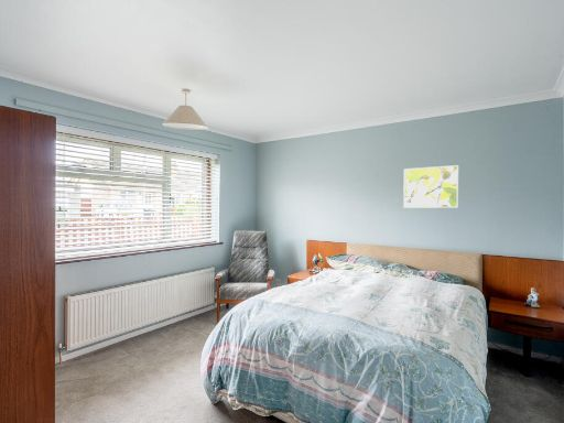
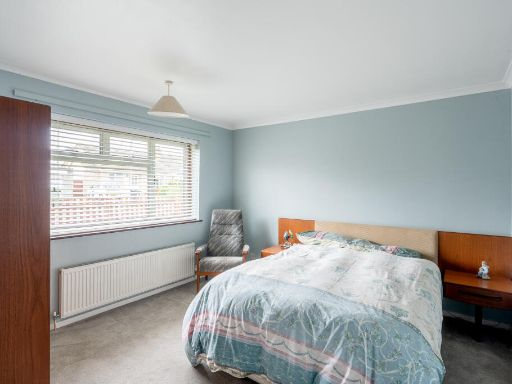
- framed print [402,164,459,209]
